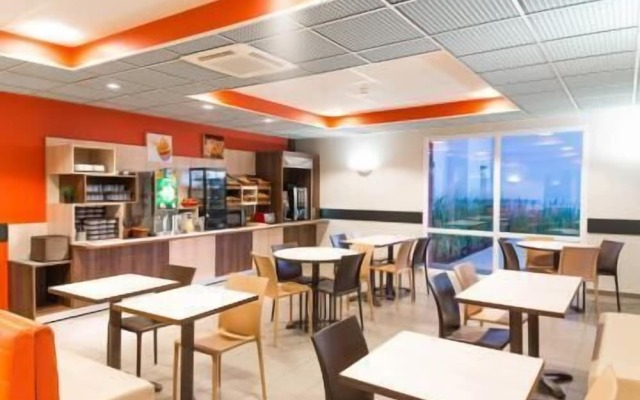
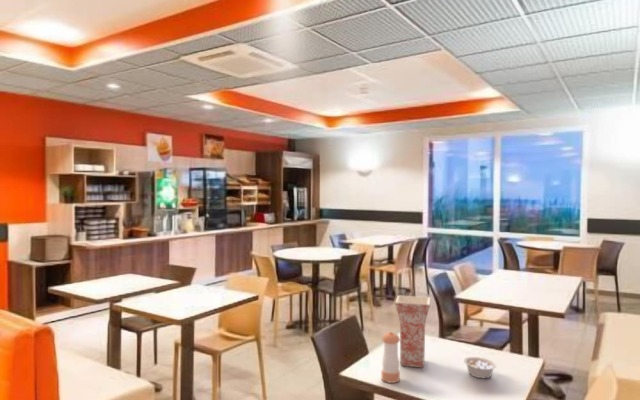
+ vase [394,294,431,369]
+ legume [463,356,497,379]
+ pepper shaker [380,331,401,384]
